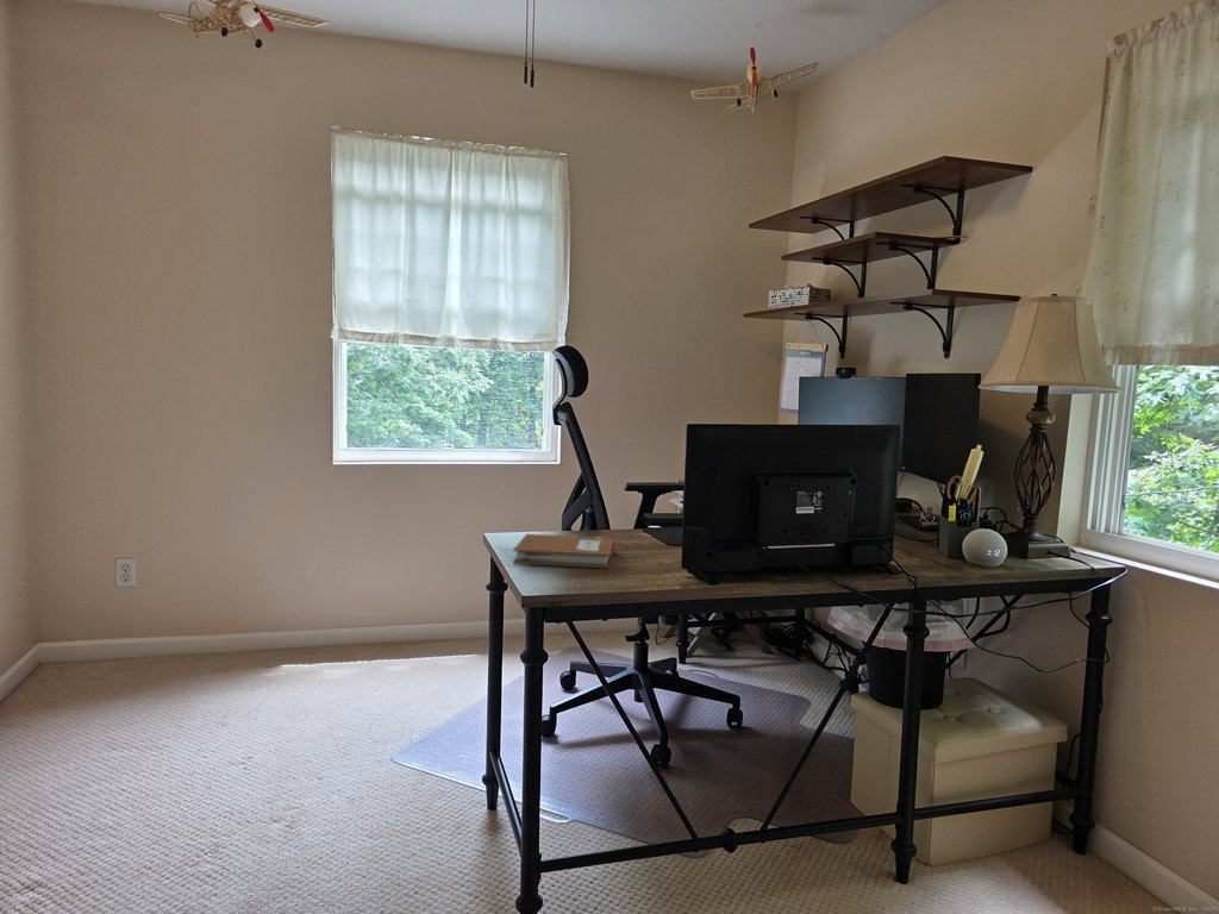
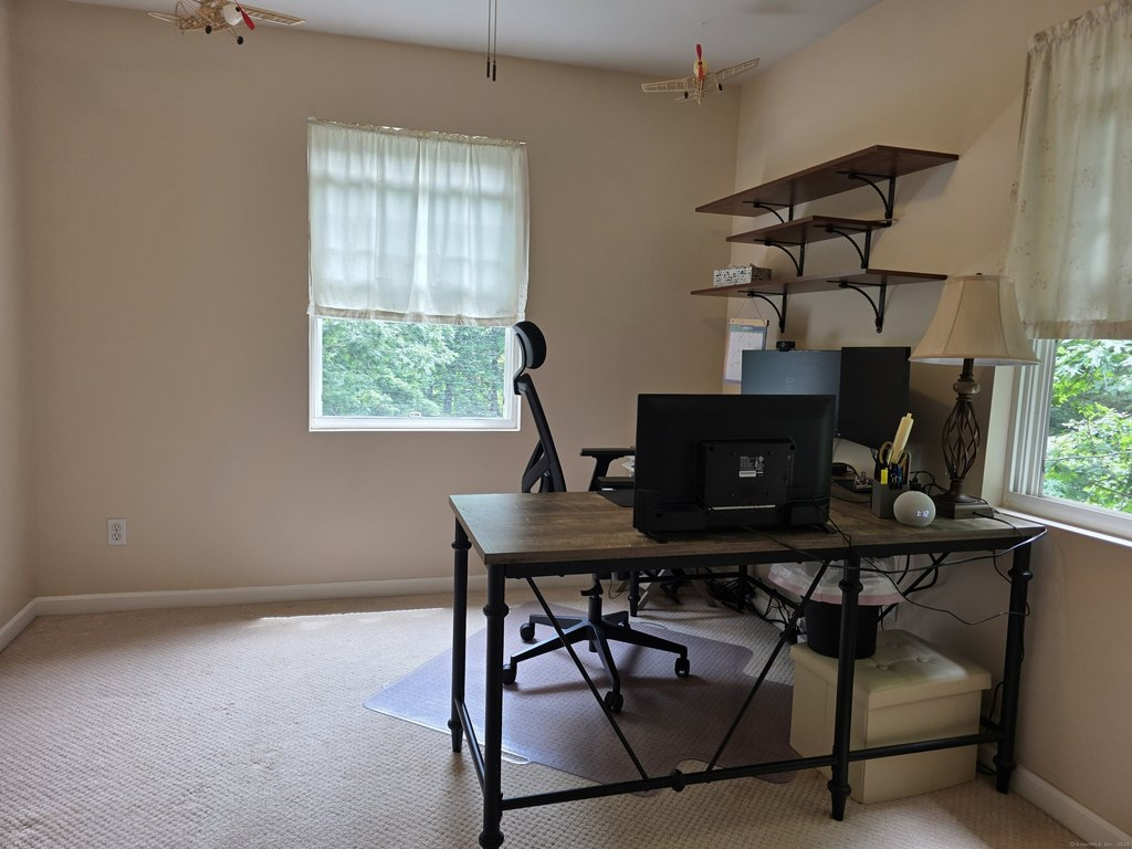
- notebook [512,533,620,569]
